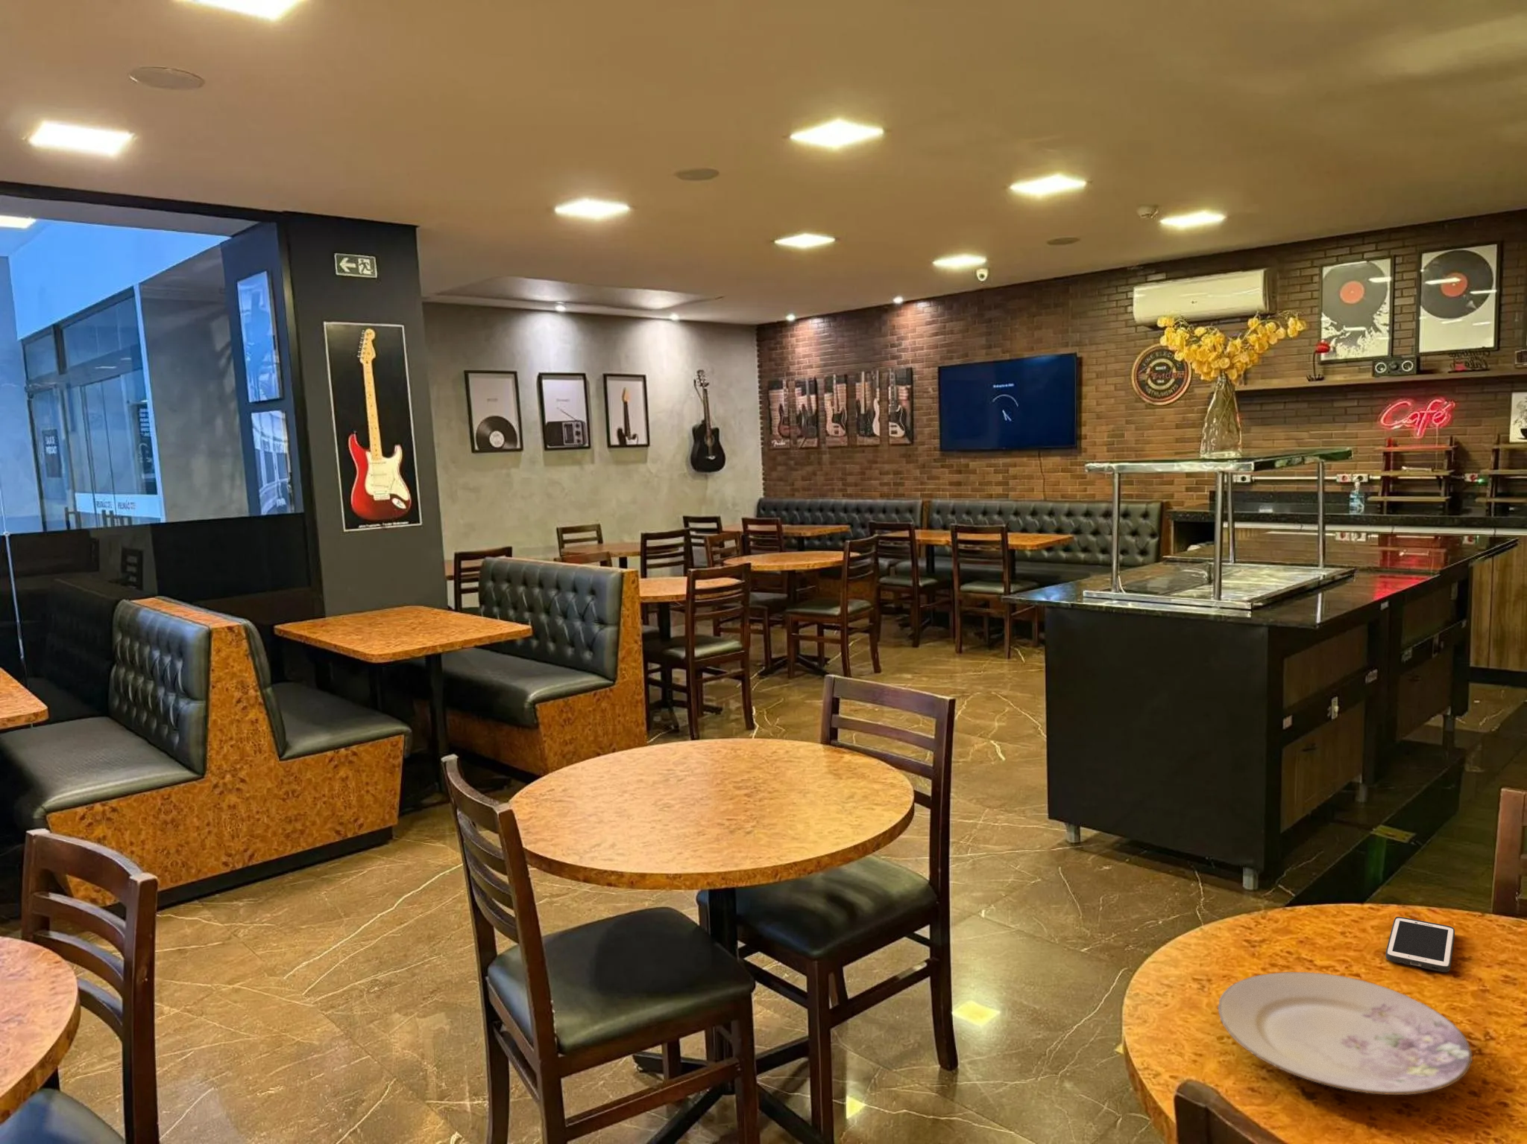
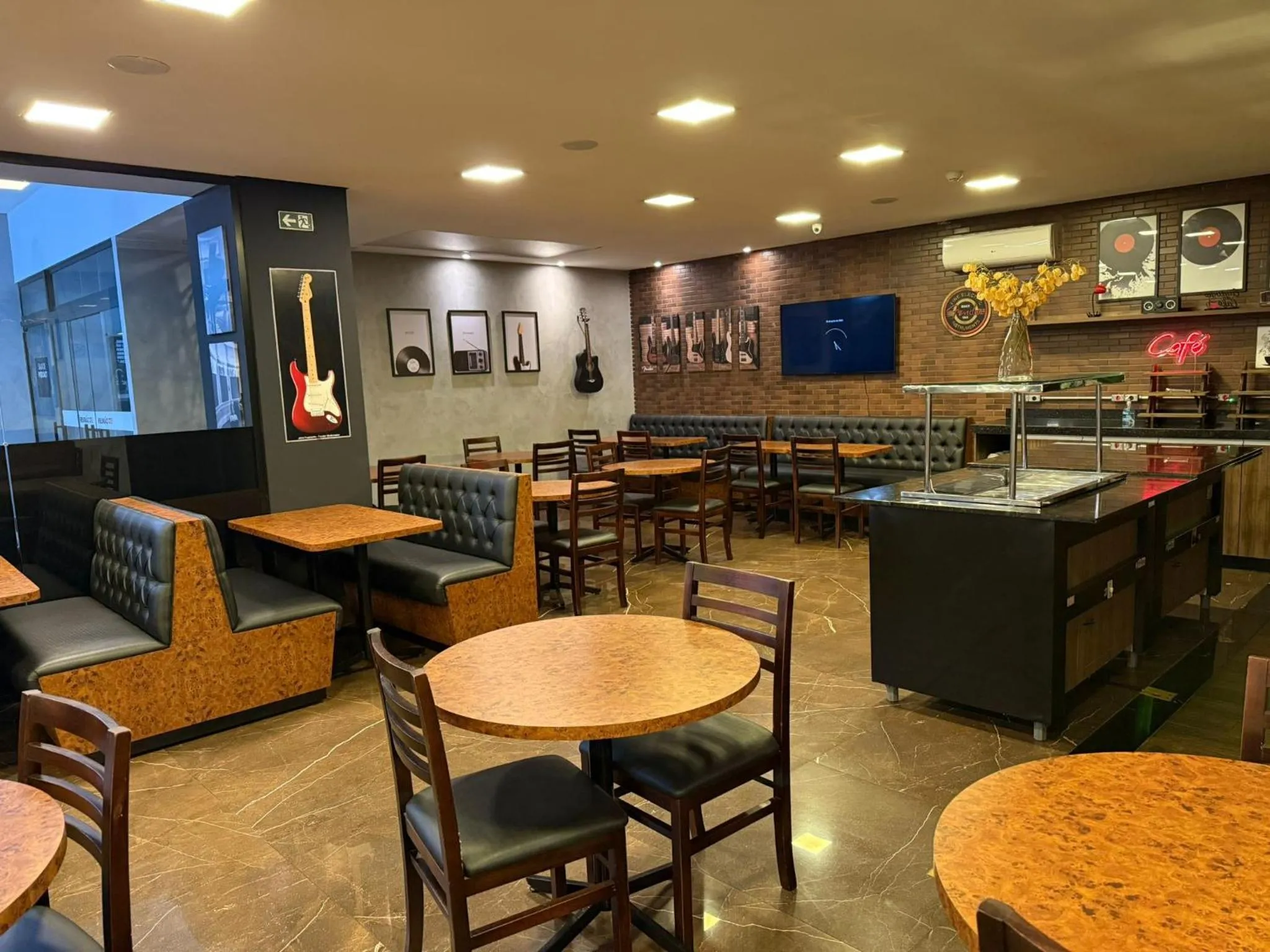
- cell phone [1385,916,1455,972]
- plate [1217,971,1473,1096]
